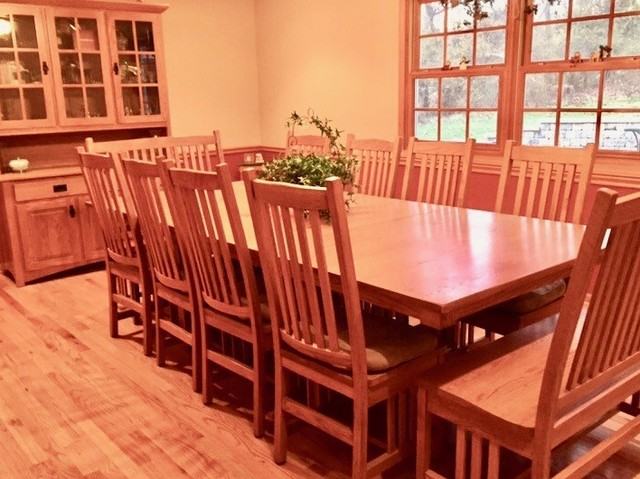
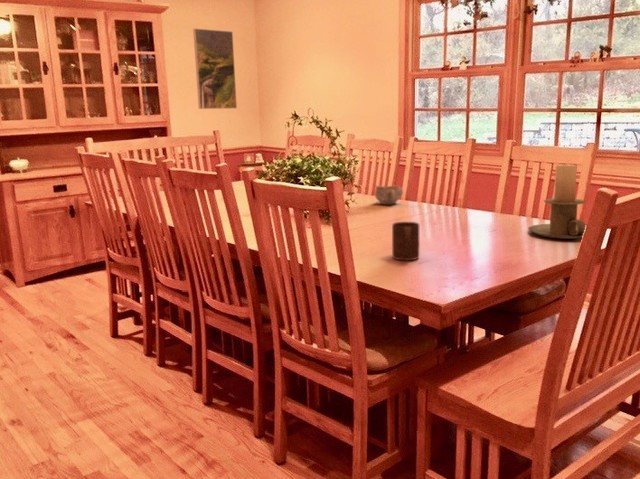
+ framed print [192,28,238,110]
+ candle holder [527,163,587,240]
+ cup [391,221,420,261]
+ bowl [374,184,404,205]
